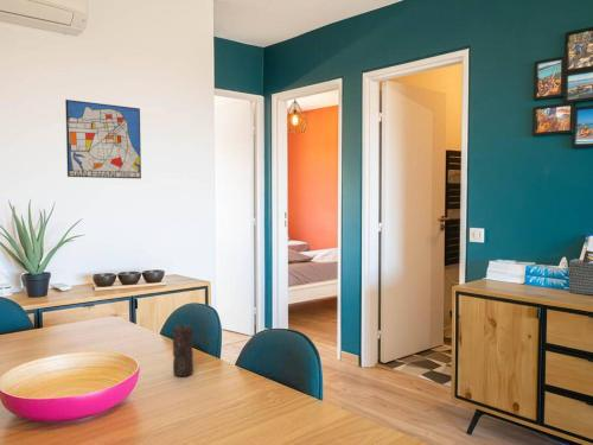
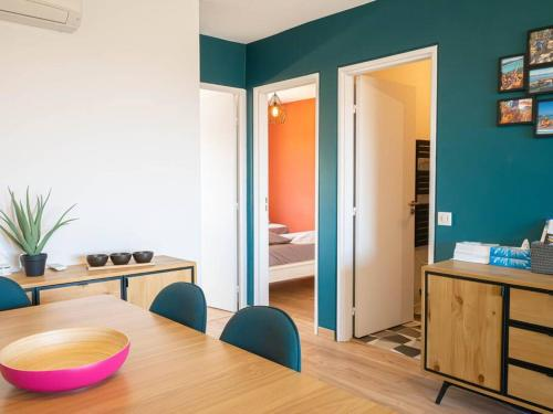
- candle [172,324,195,377]
- wall art [64,98,142,180]
